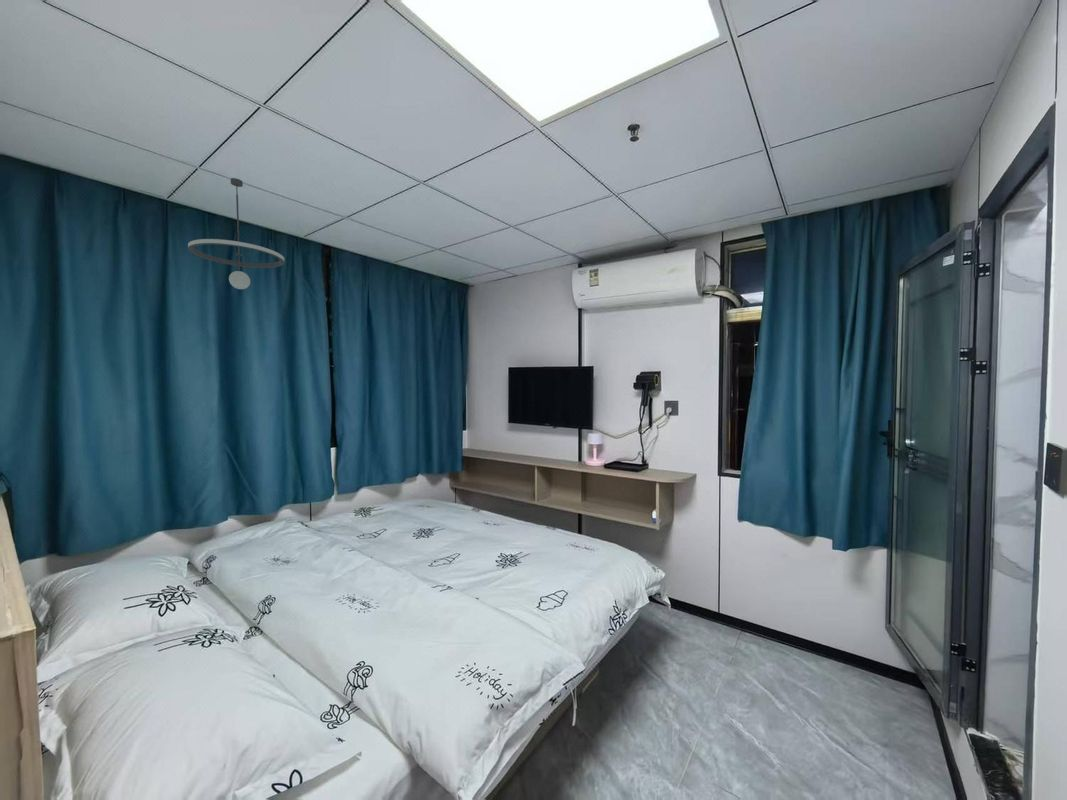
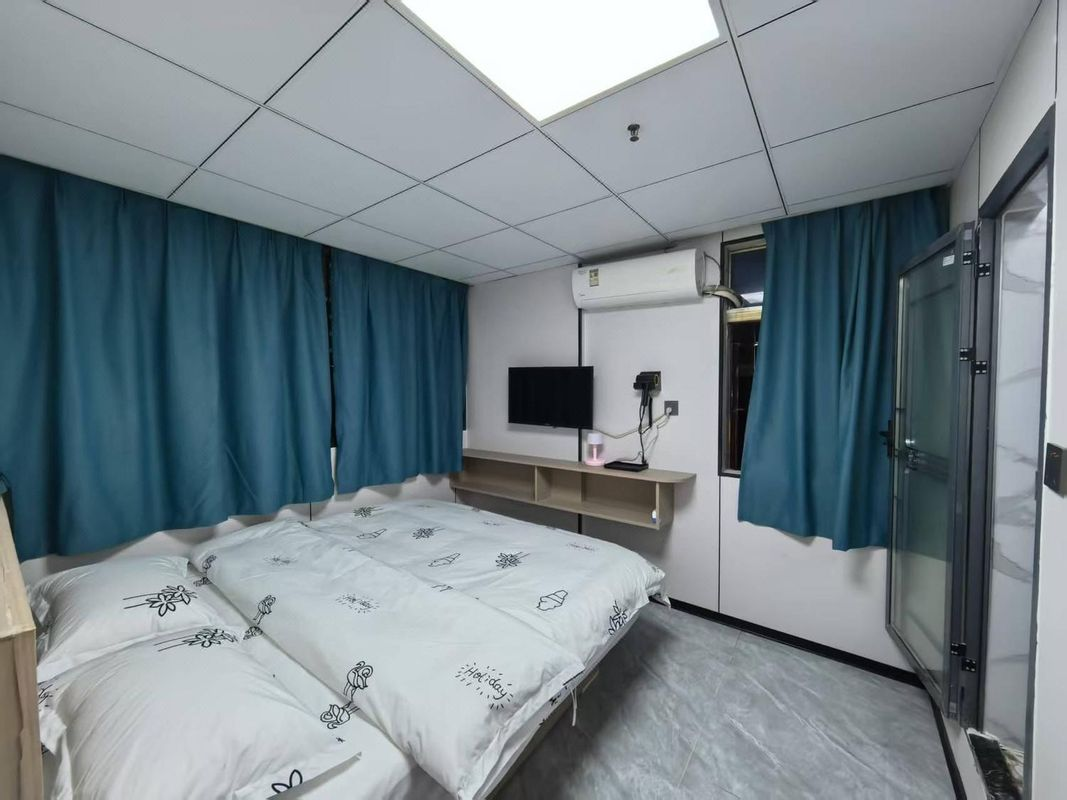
- pendant light [187,177,285,290]
